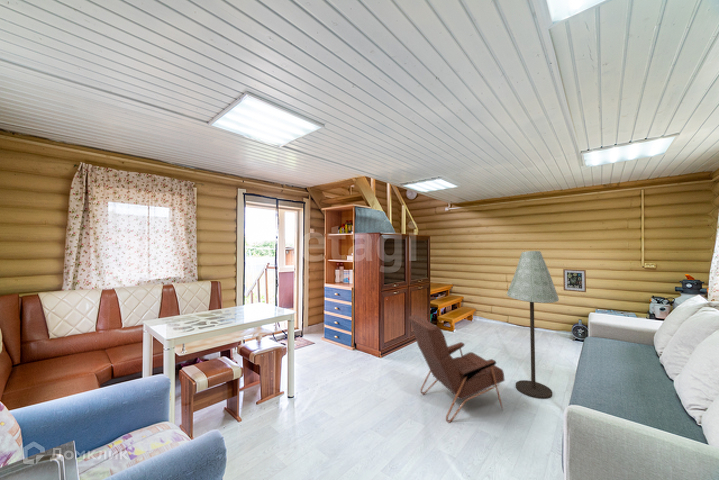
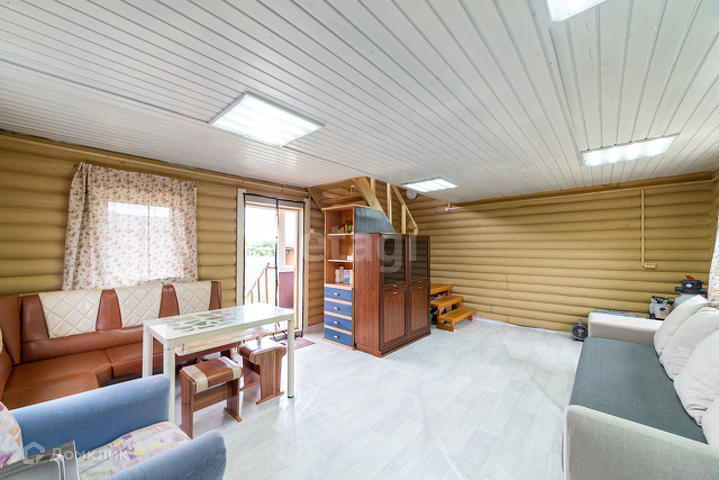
- armchair [408,314,506,423]
- wall art [562,268,587,293]
- floor lamp [506,250,560,400]
